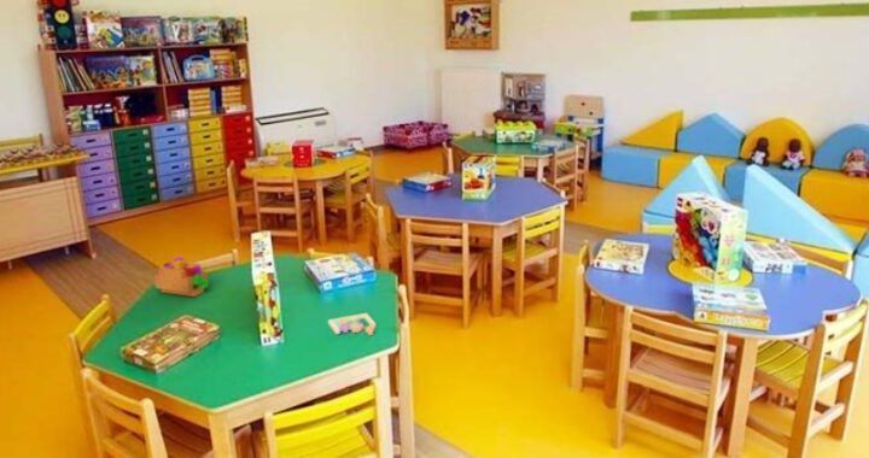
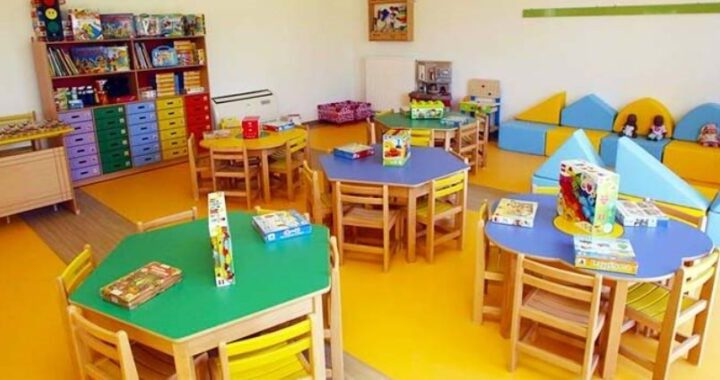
- hot dog [153,256,210,298]
- puzzle [327,312,377,336]
